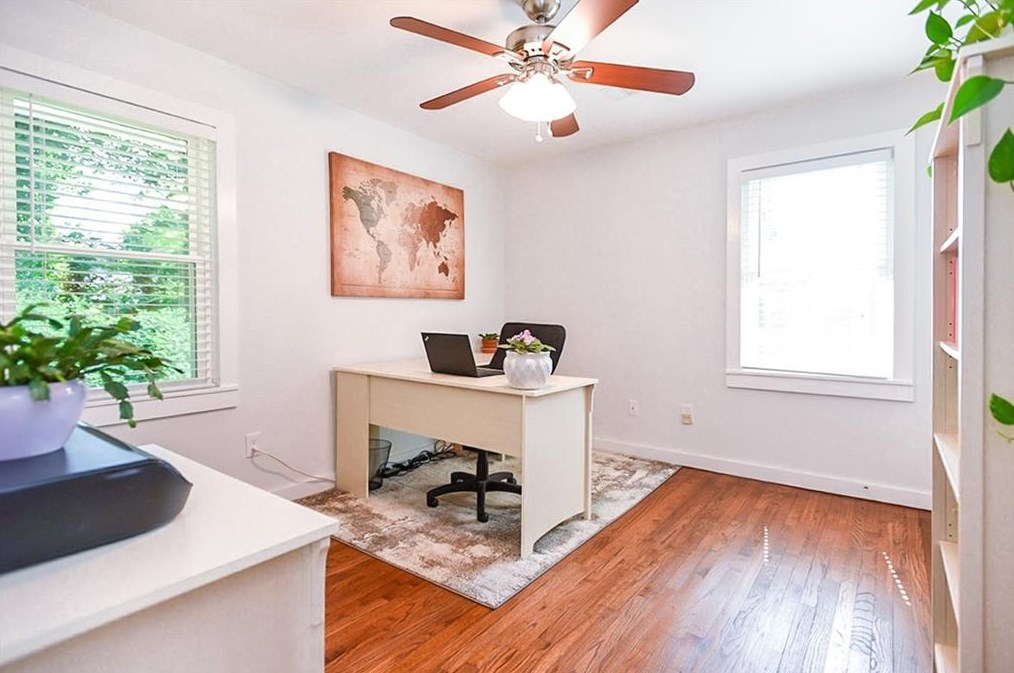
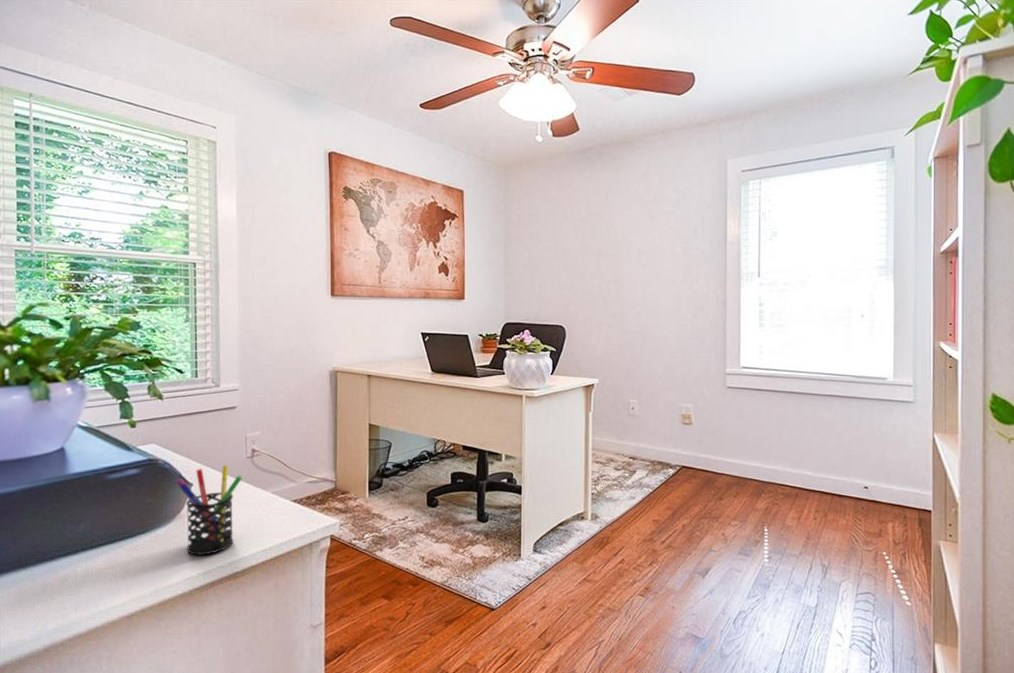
+ pen holder [175,464,243,556]
